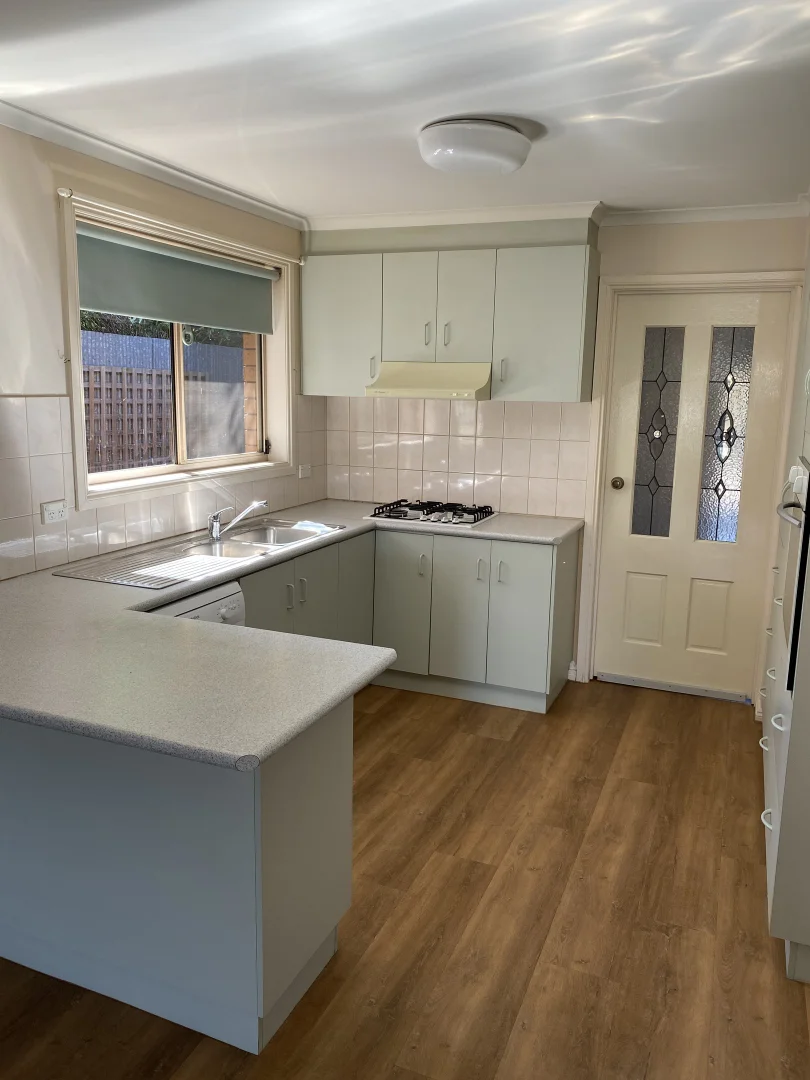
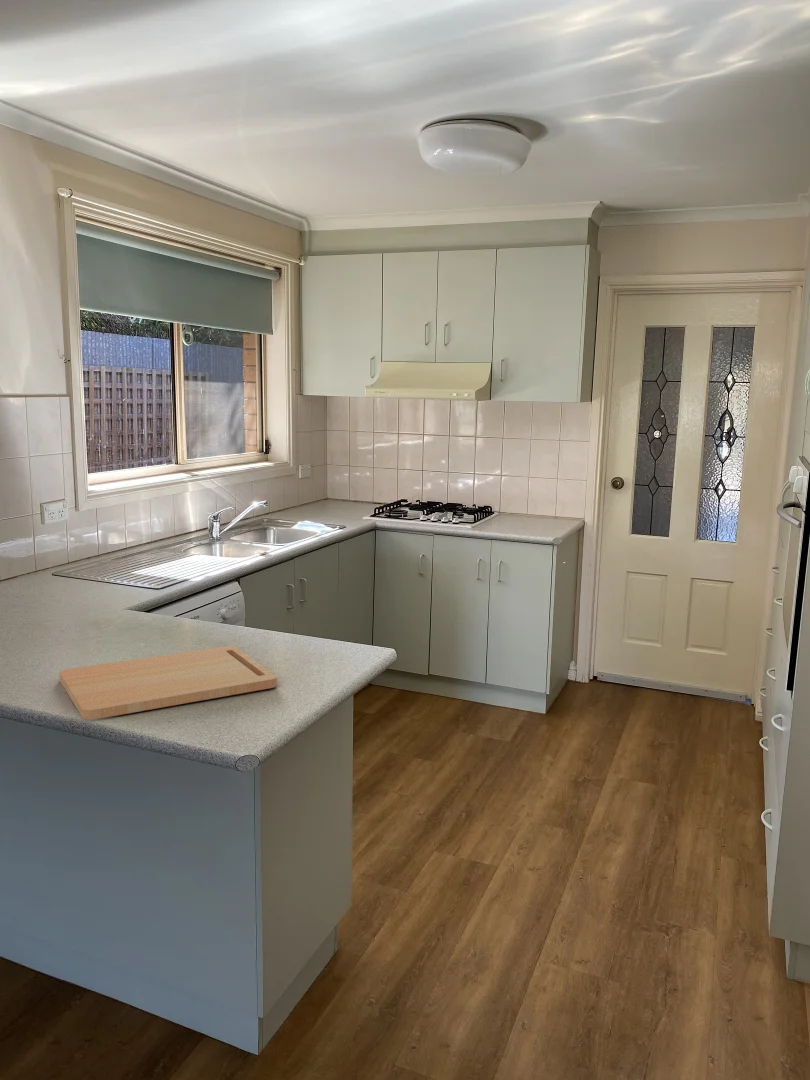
+ cutting board [59,645,278,721]
